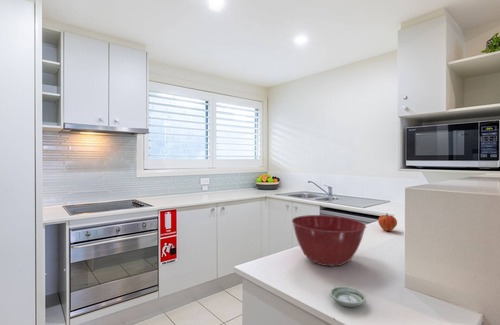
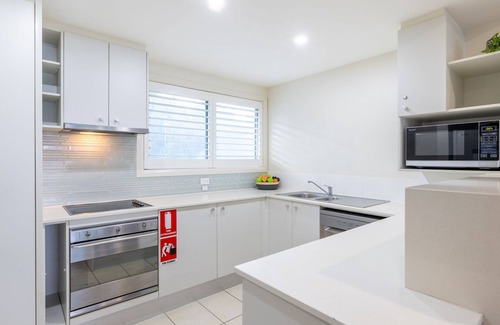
- fruit [377,212,398,233]
- saucer [329,285,367,308]
- mixing bowl [291,214,367,267]
